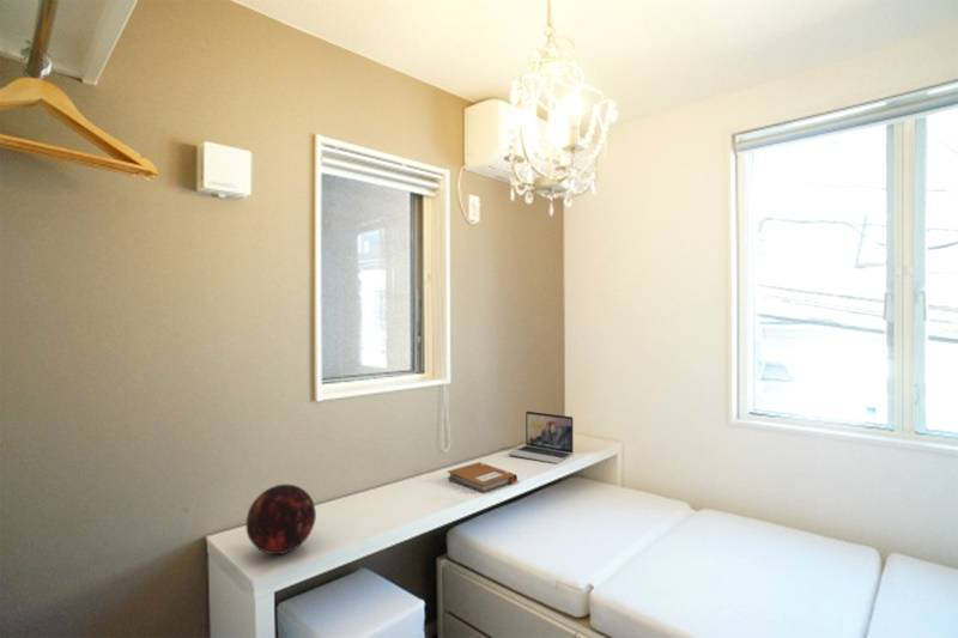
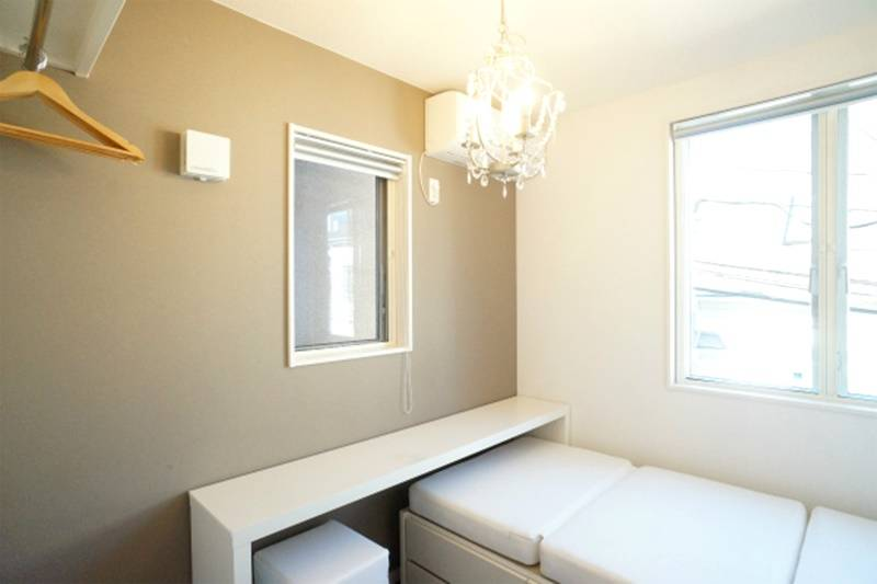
- laptop [508,409,575,464]
- notebook [447,461,519,494]
- decorative orb [244,484,317,555]
